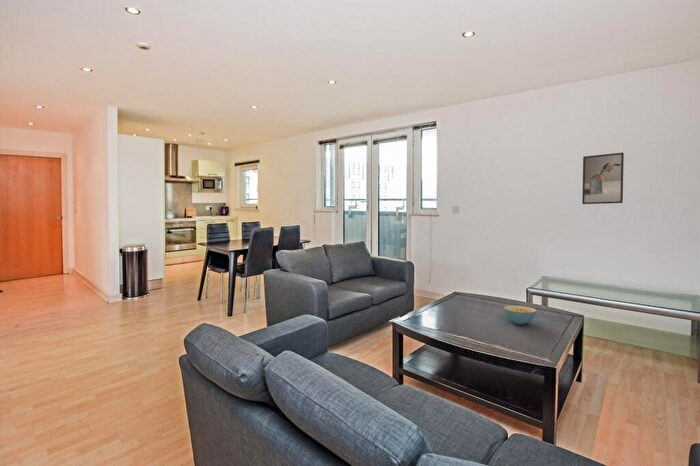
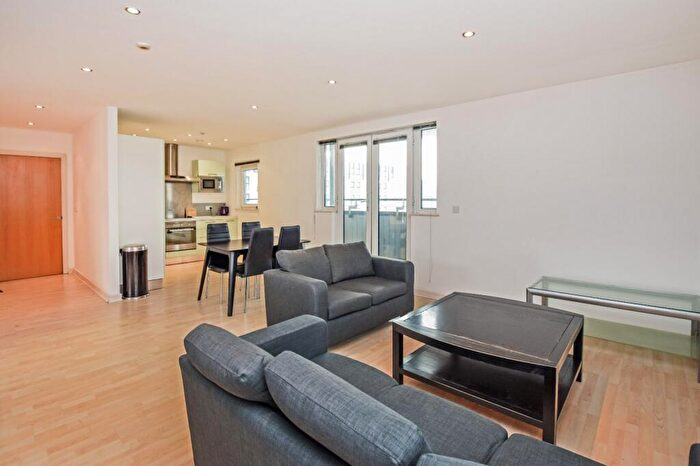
- cereal bowl [503,305,537,326]
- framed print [581,152,625,205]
